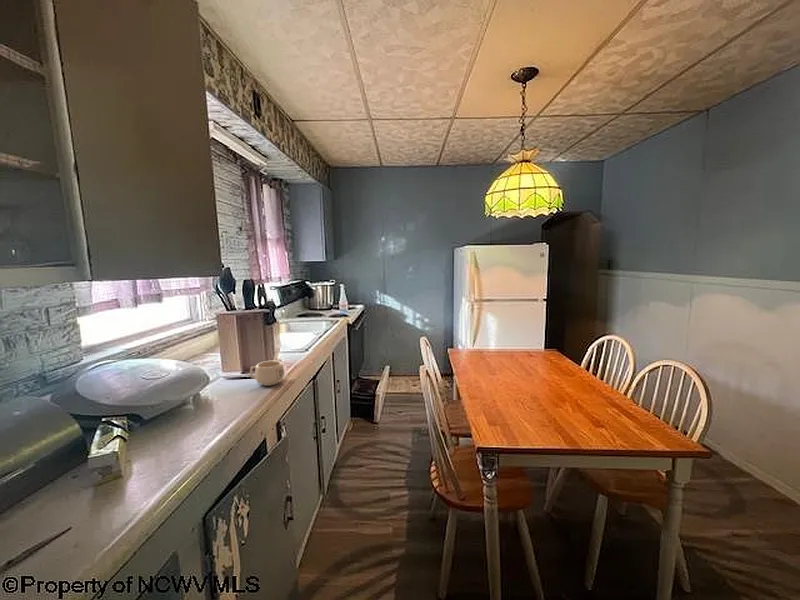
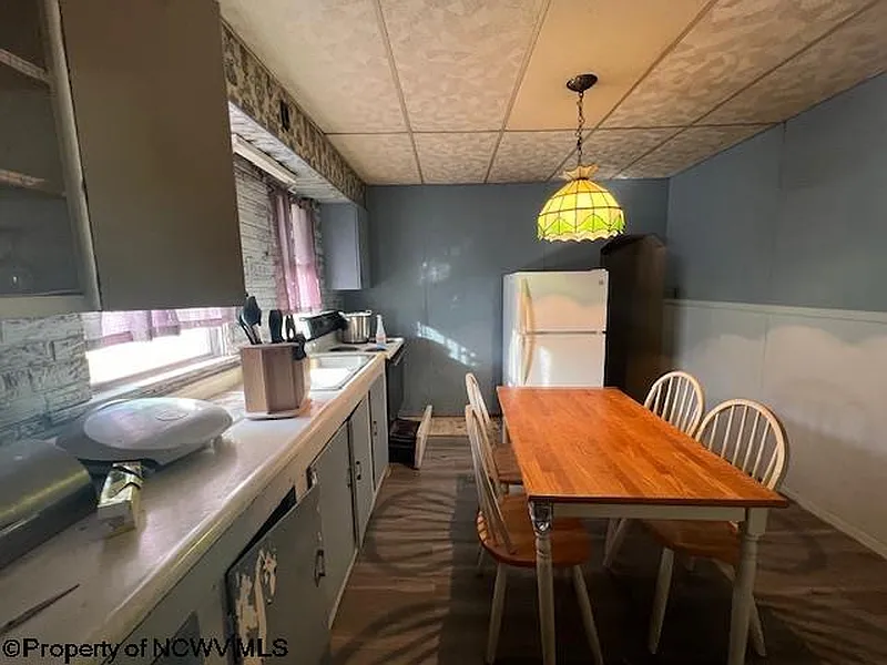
- mug [249,360,285,387]
